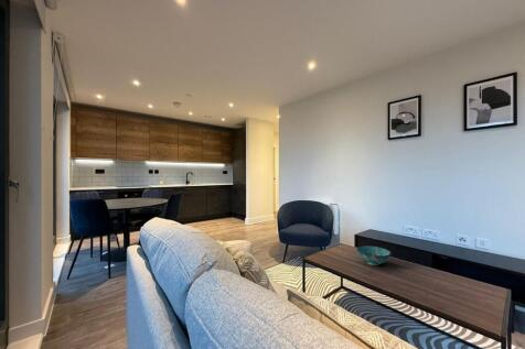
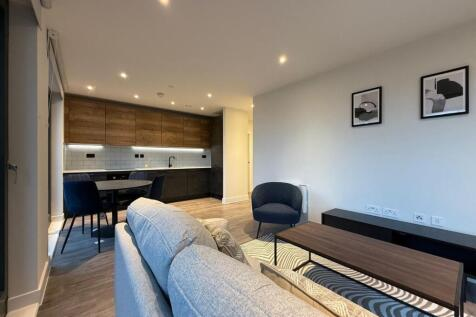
- decorative bowl [355,244,393,266]
